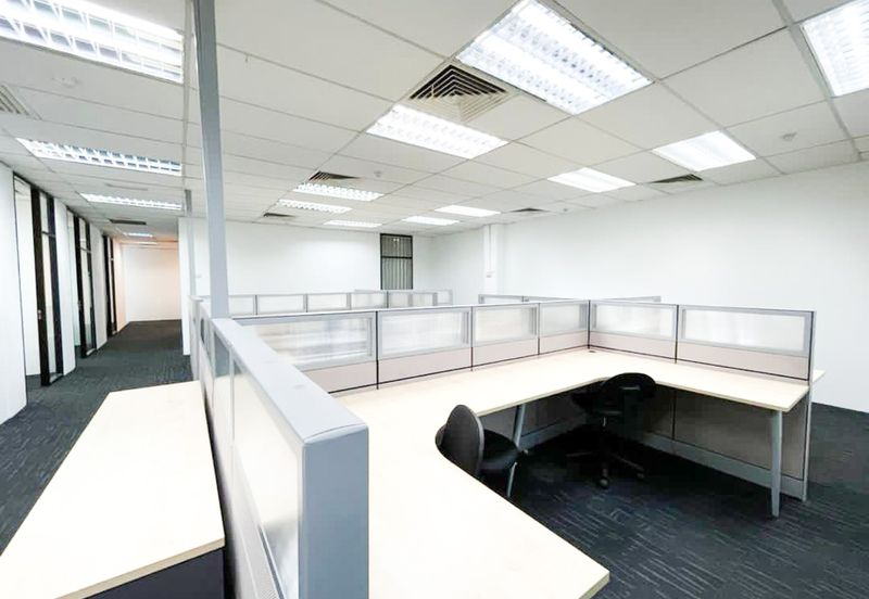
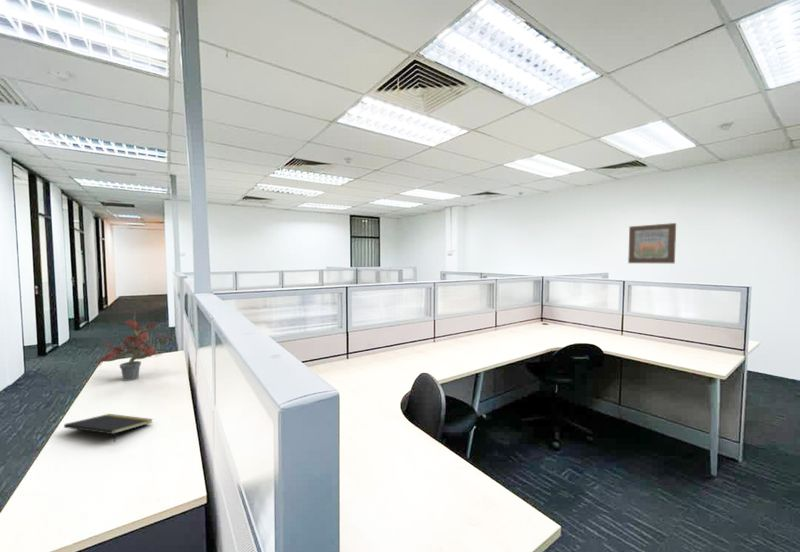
+ potted plant [85,308,172,382]
+ wall art [627,222,677,264]
+ notepad [63,413,154,444]
